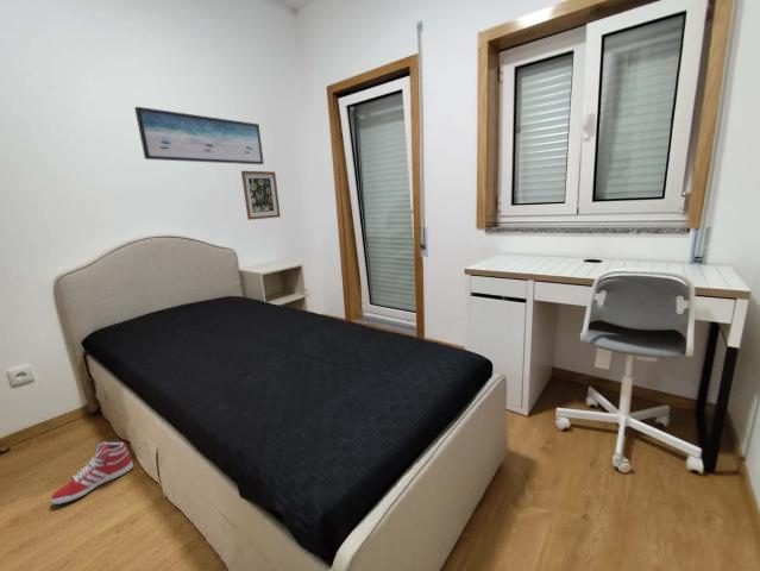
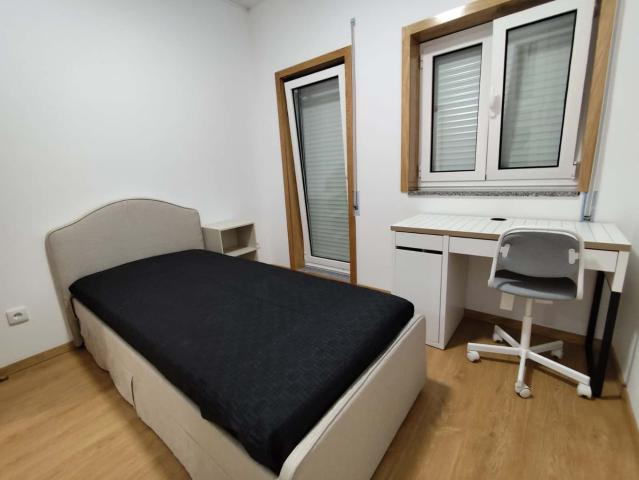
- sneaker [50,441,134,506]
- wall art [133,106,265,165]
- wall art [240,170,282,221]
